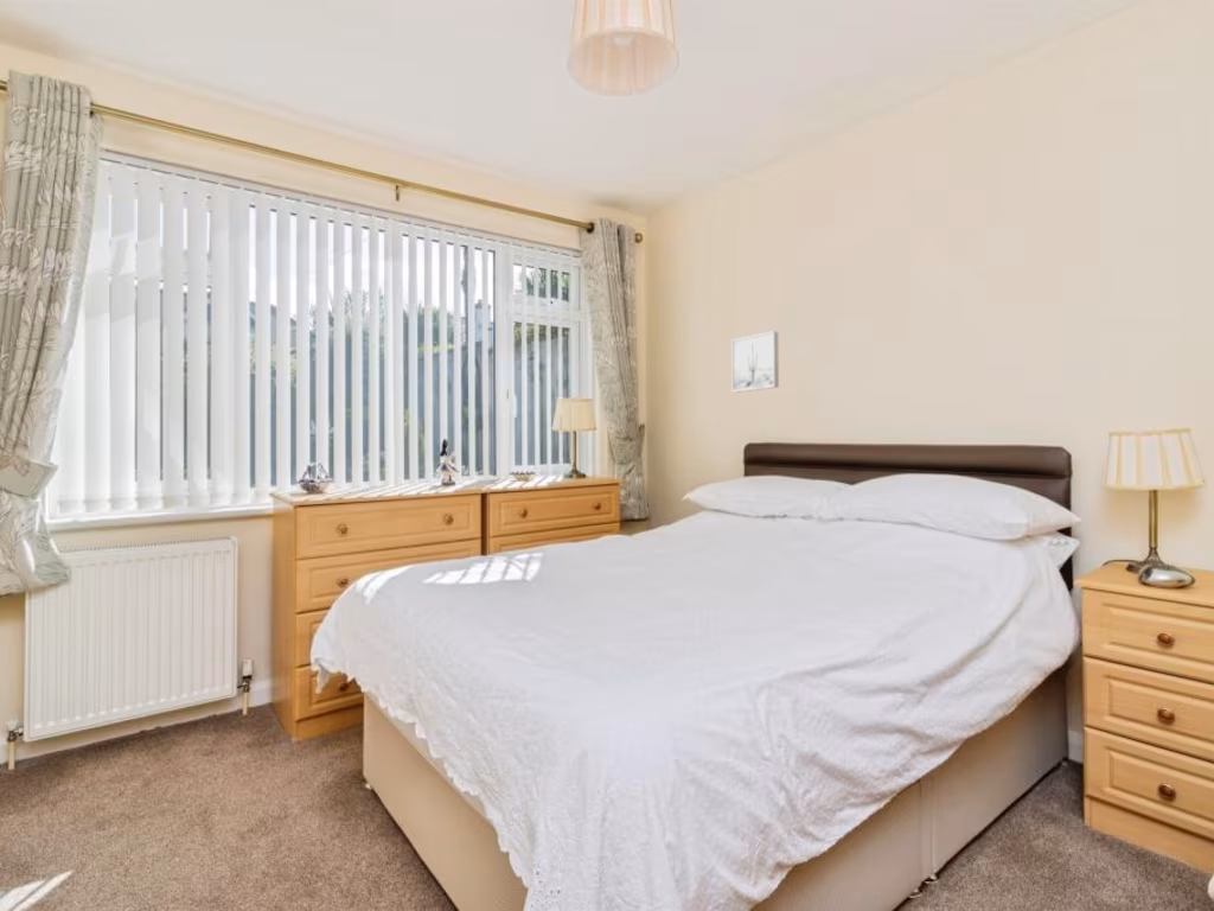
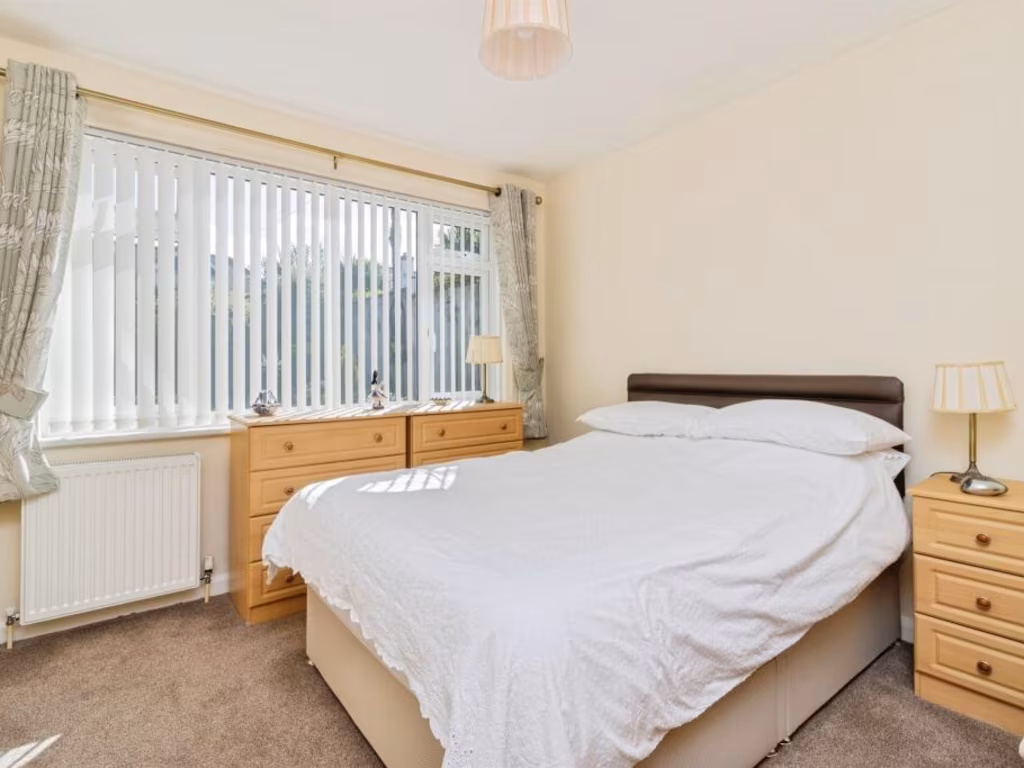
- wall art [730,330,780,394]
